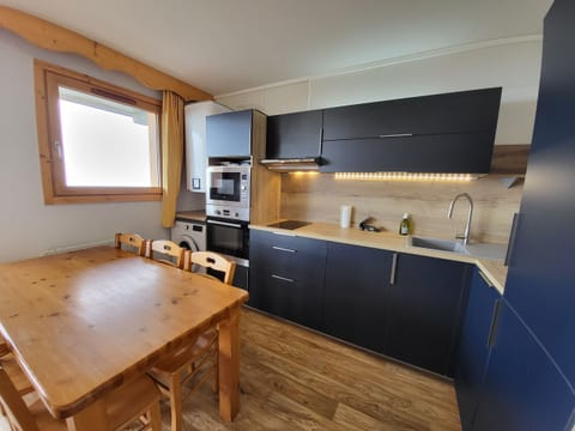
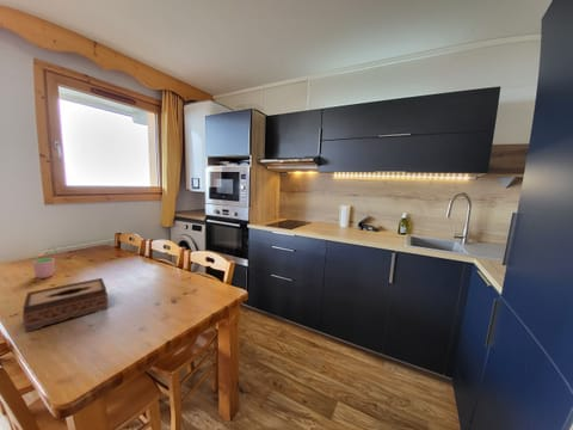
+ cup [32,257,56,280]
+ tissue box [21,277,109,333]
